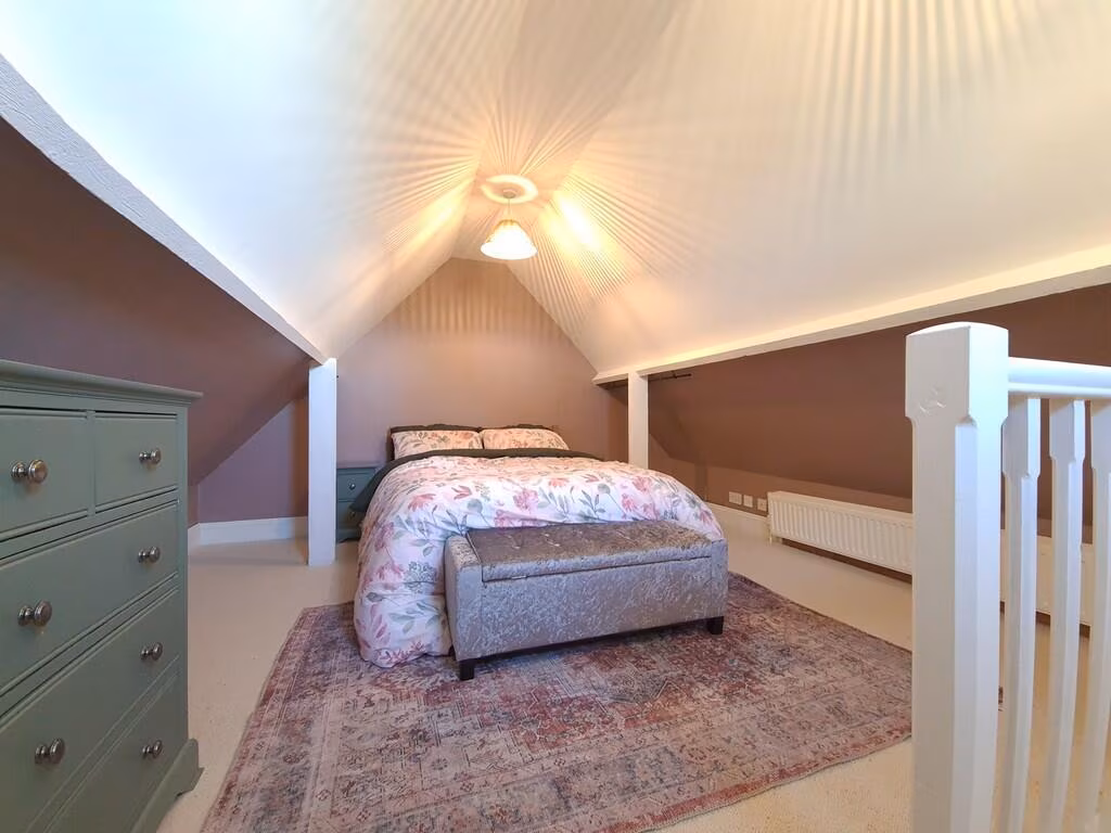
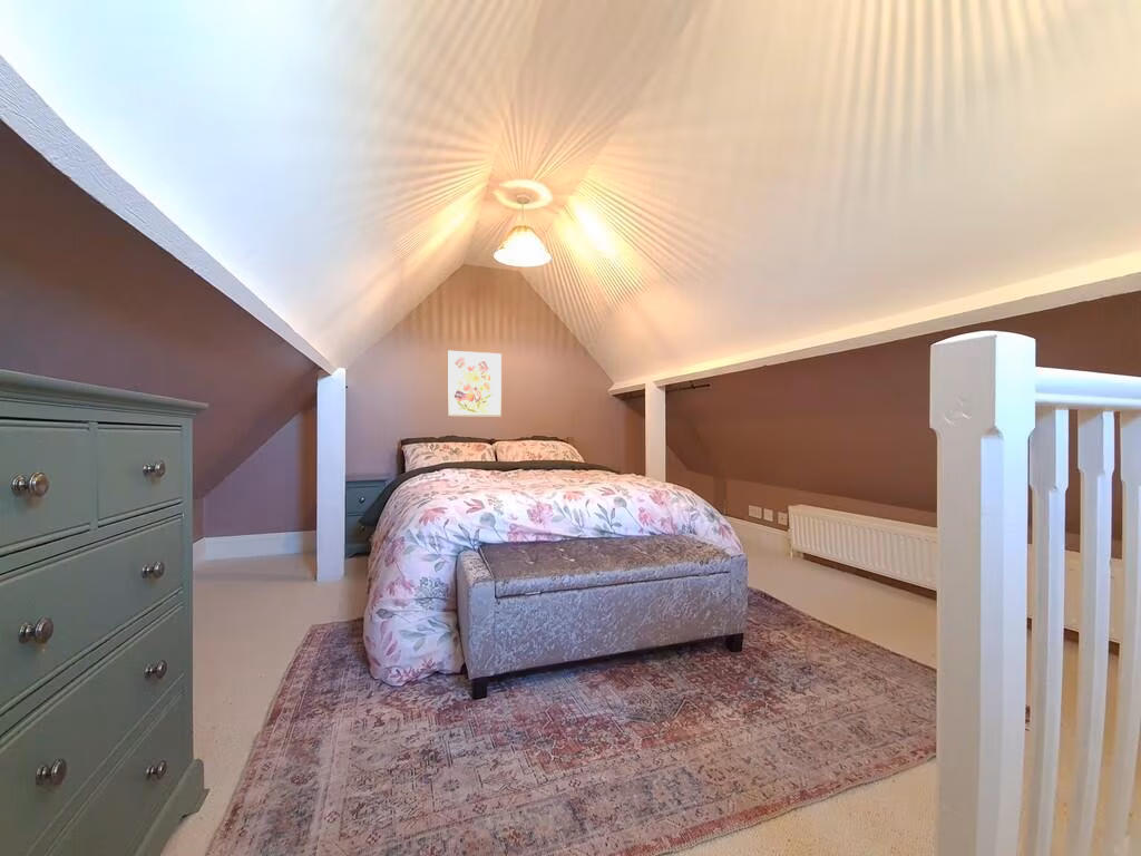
+ wall art [447,349,503,418]
